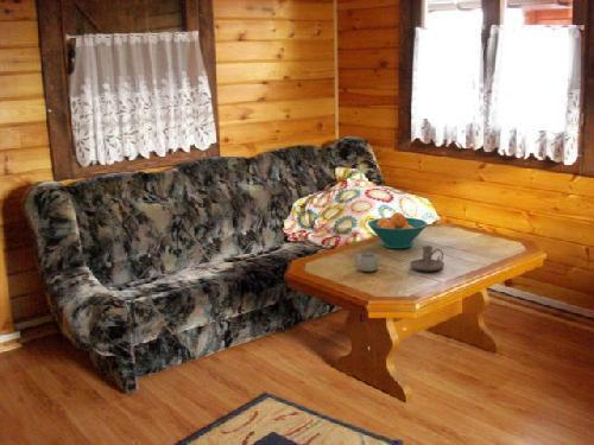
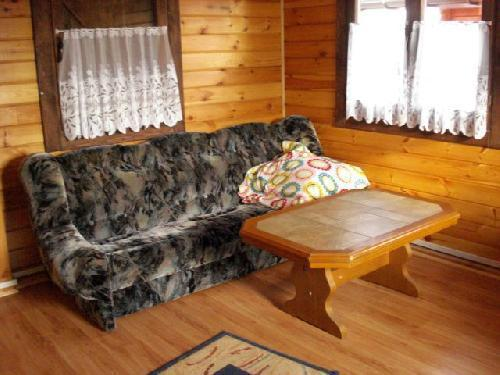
- fruit bowl [367,211,429,249]
- mug [354,252,380,273]
- candle holder [409,244,446,272]
